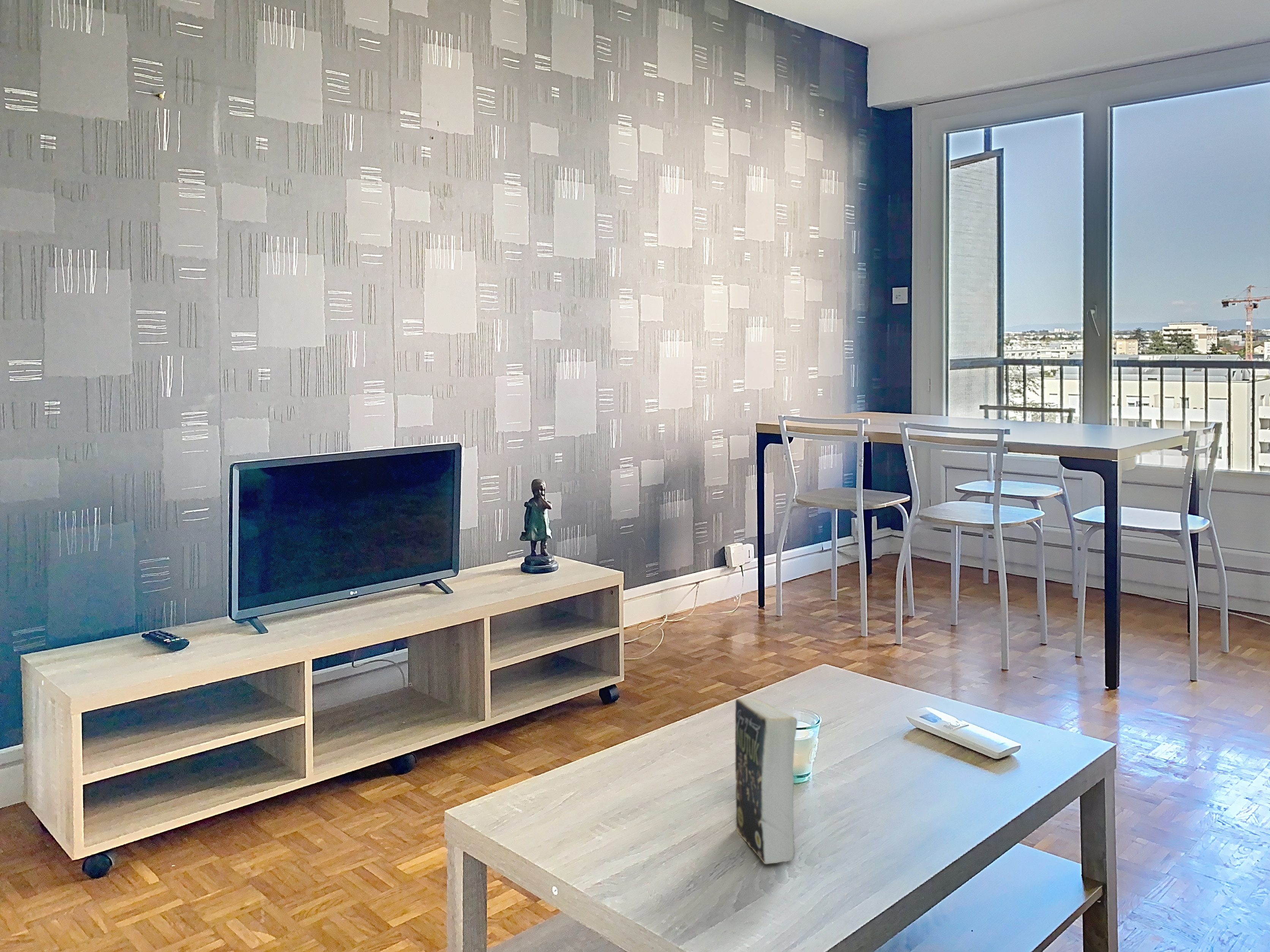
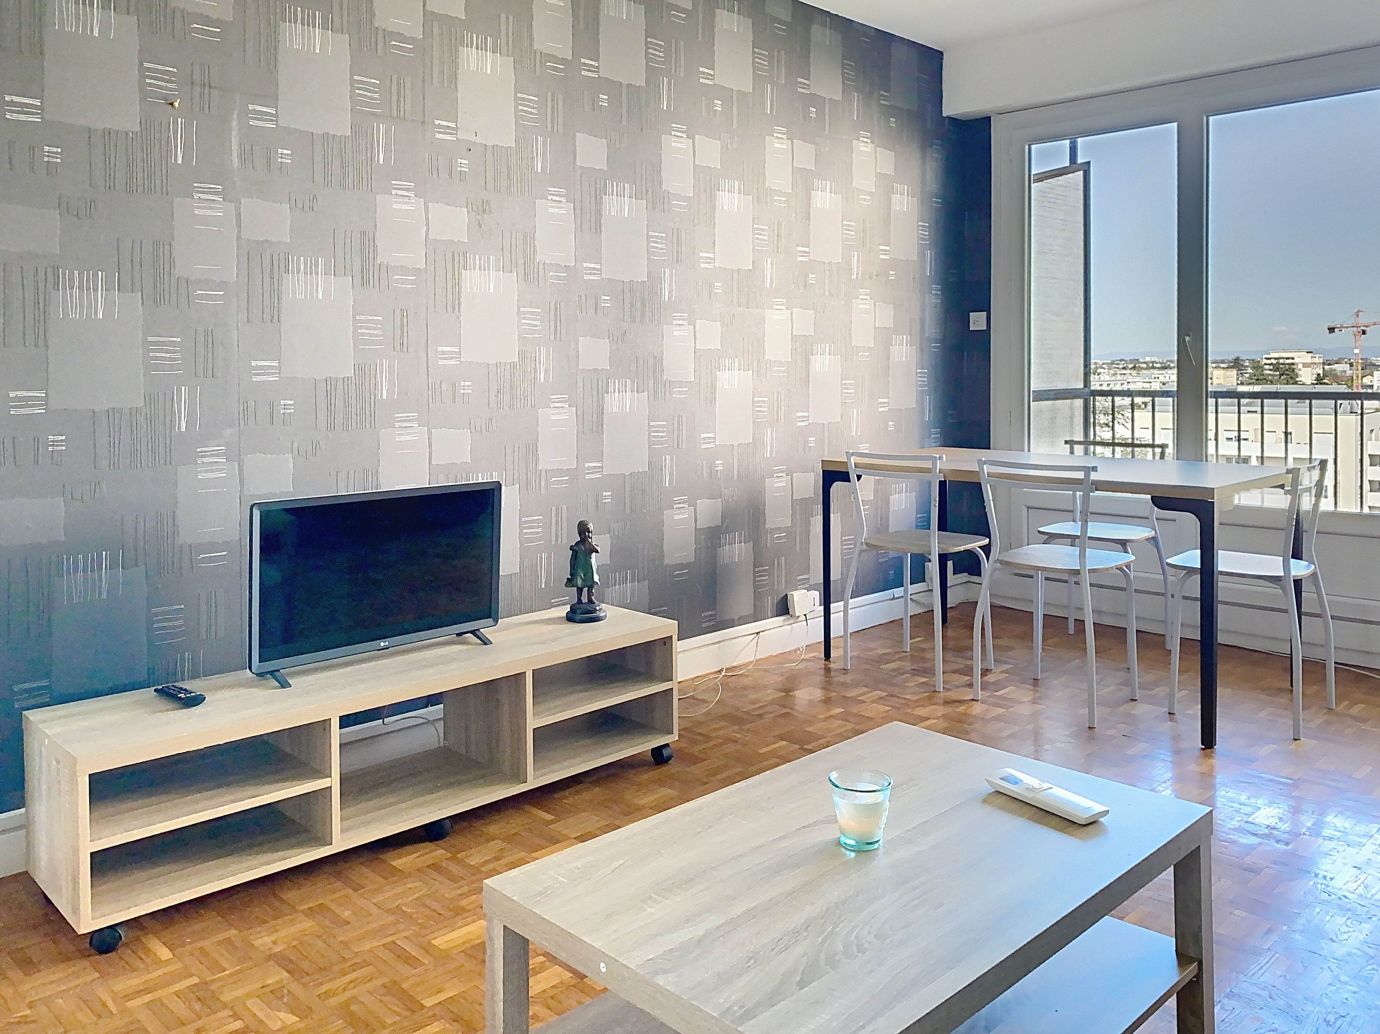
- book [735,698,798,864]
